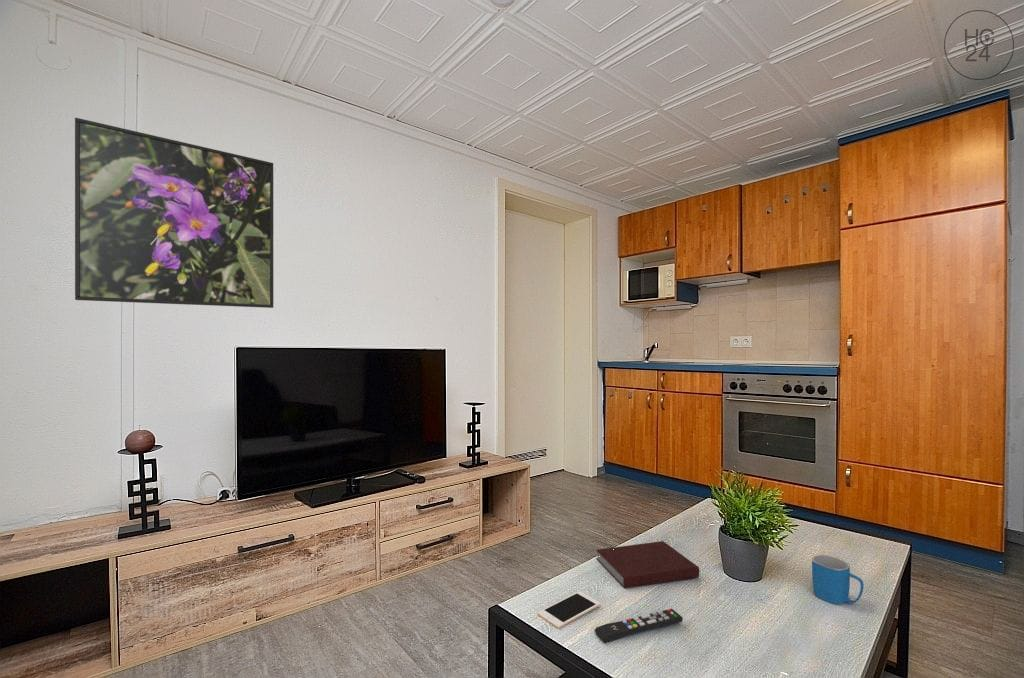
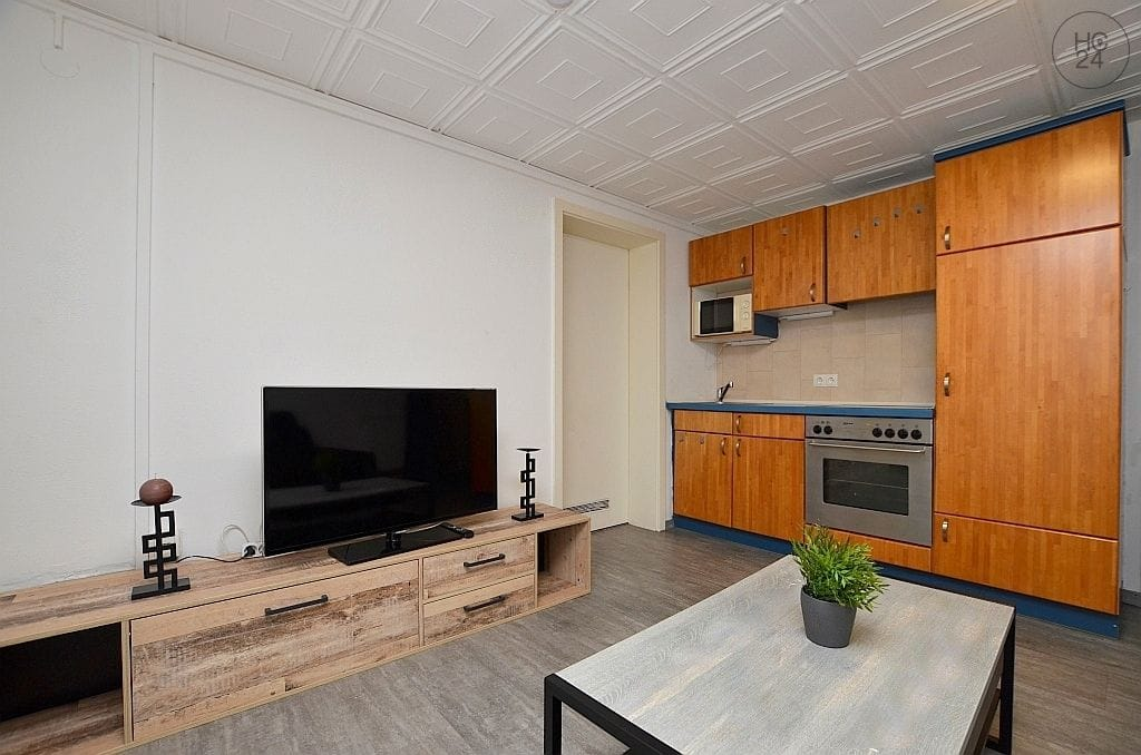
- remote control [593,608,684,644]
- cell phone [537,590,601,629]
- notebook [595,540,700,589]
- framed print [74,117,274,309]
- mug [811,554,865,605]
